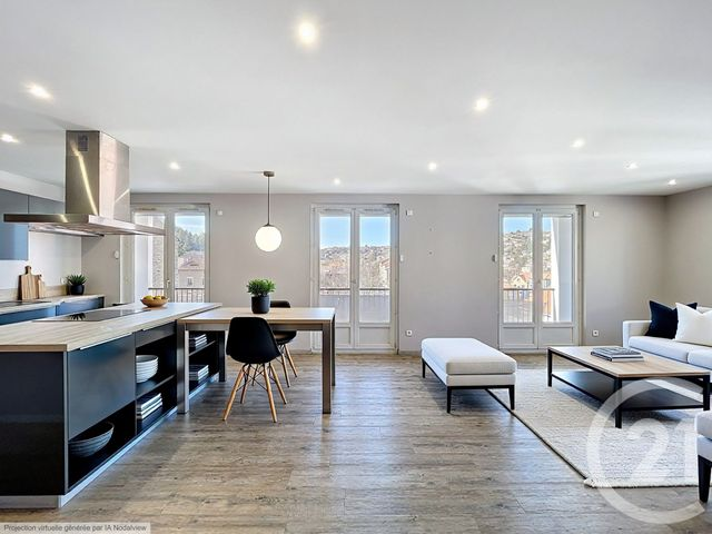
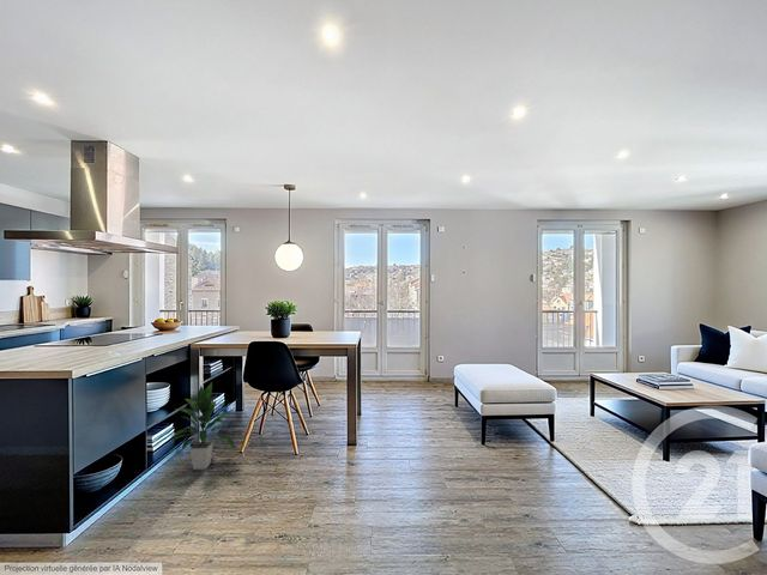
+ indoor plant [169,381,236,471]
